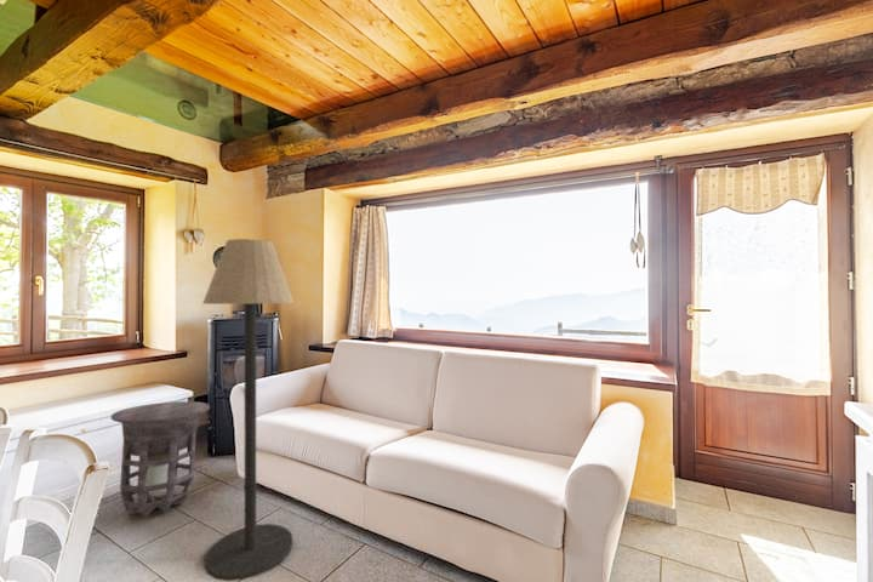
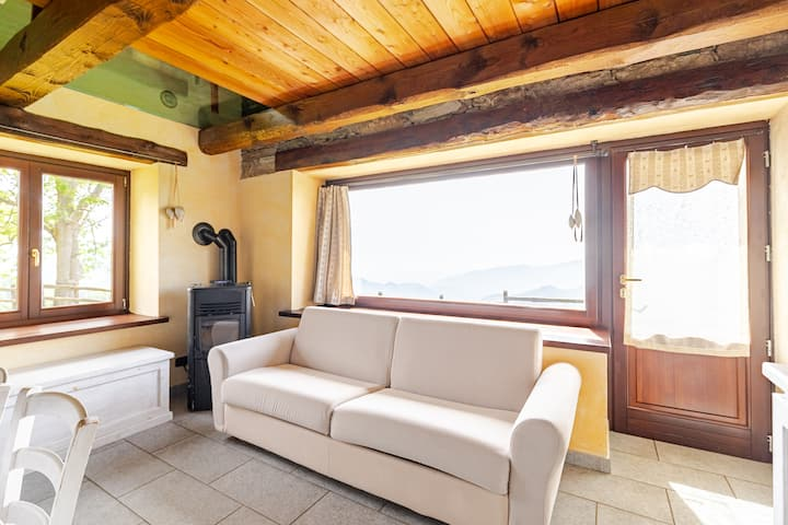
- floor lamp [201,238,295,582]
- side table [110,400,211,518]
